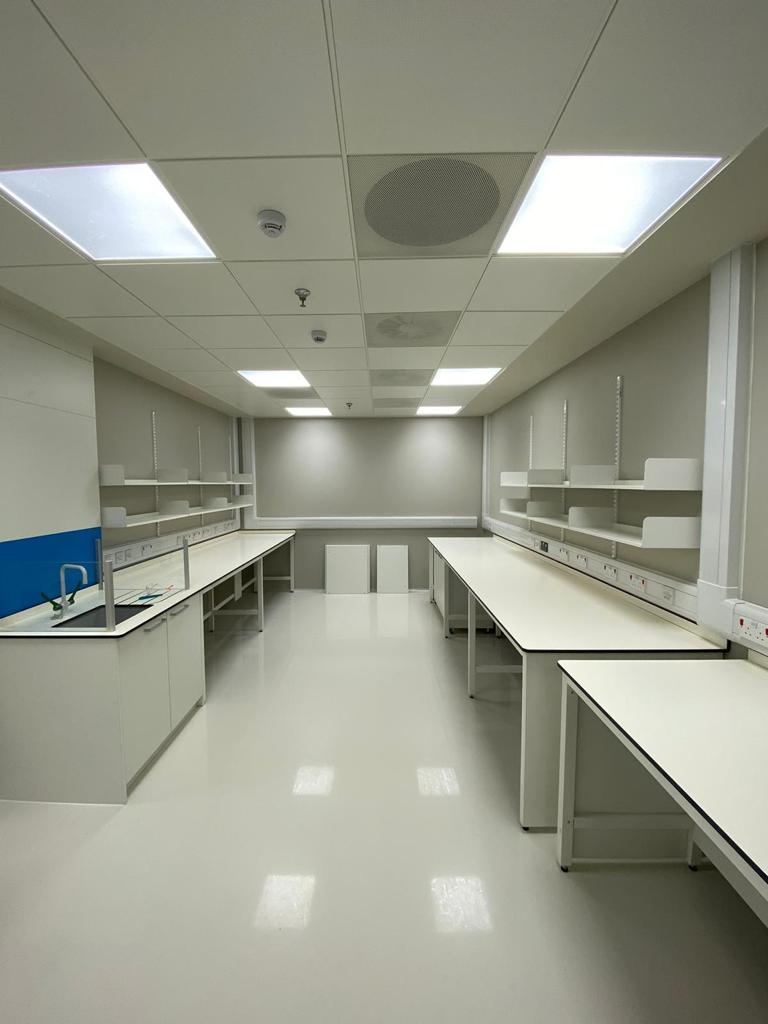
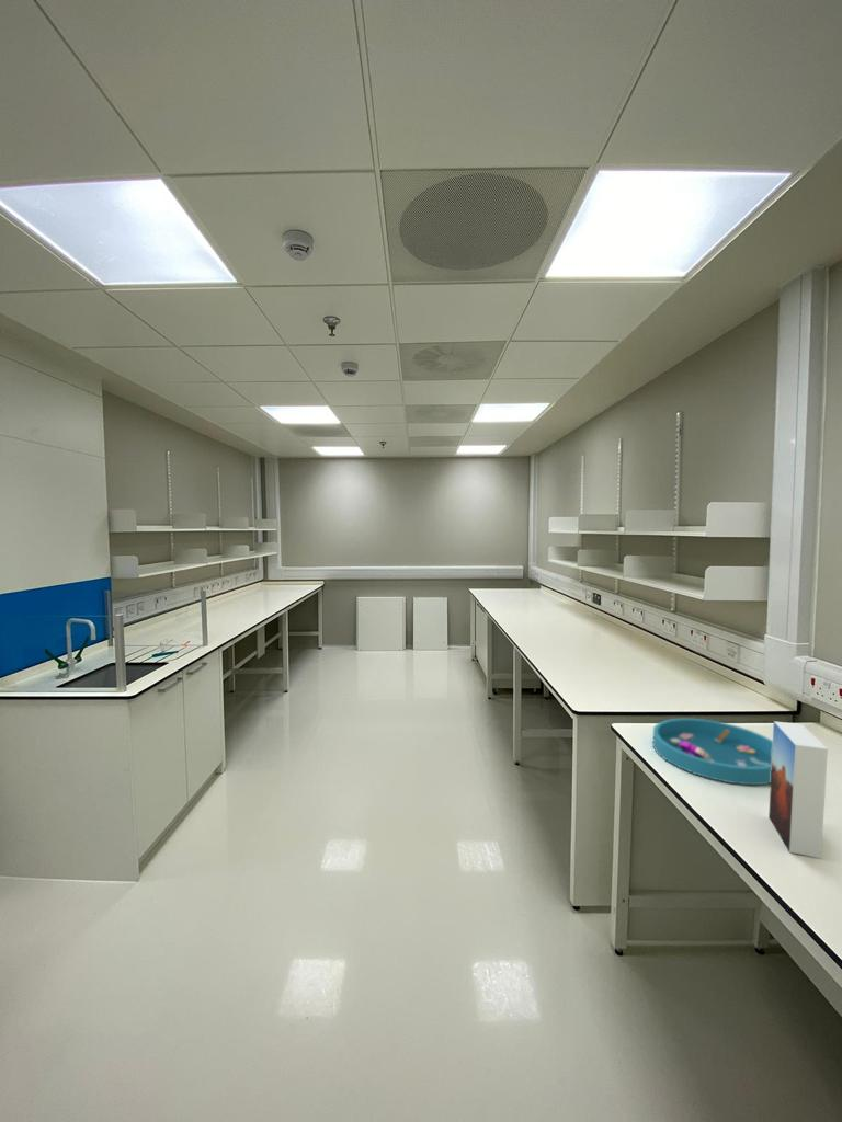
+ storage tray [651,718,773,786]
+ book [767,720,829,859]
